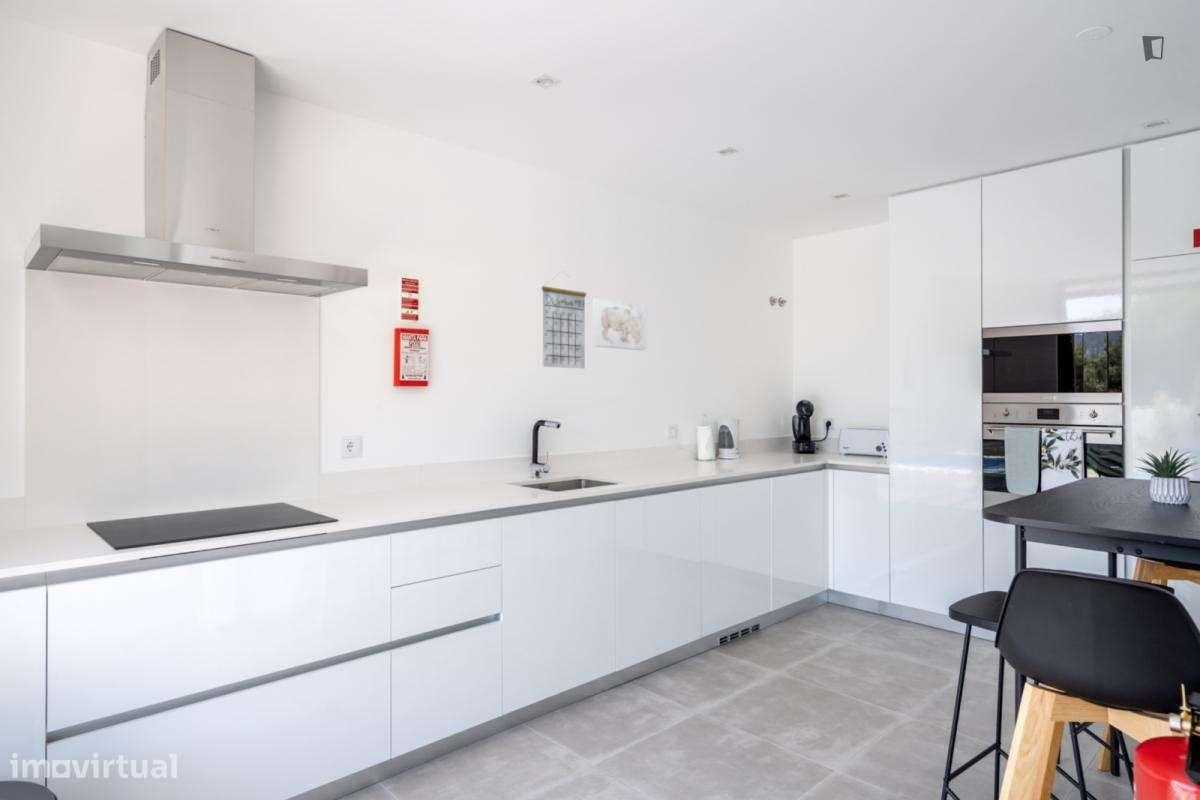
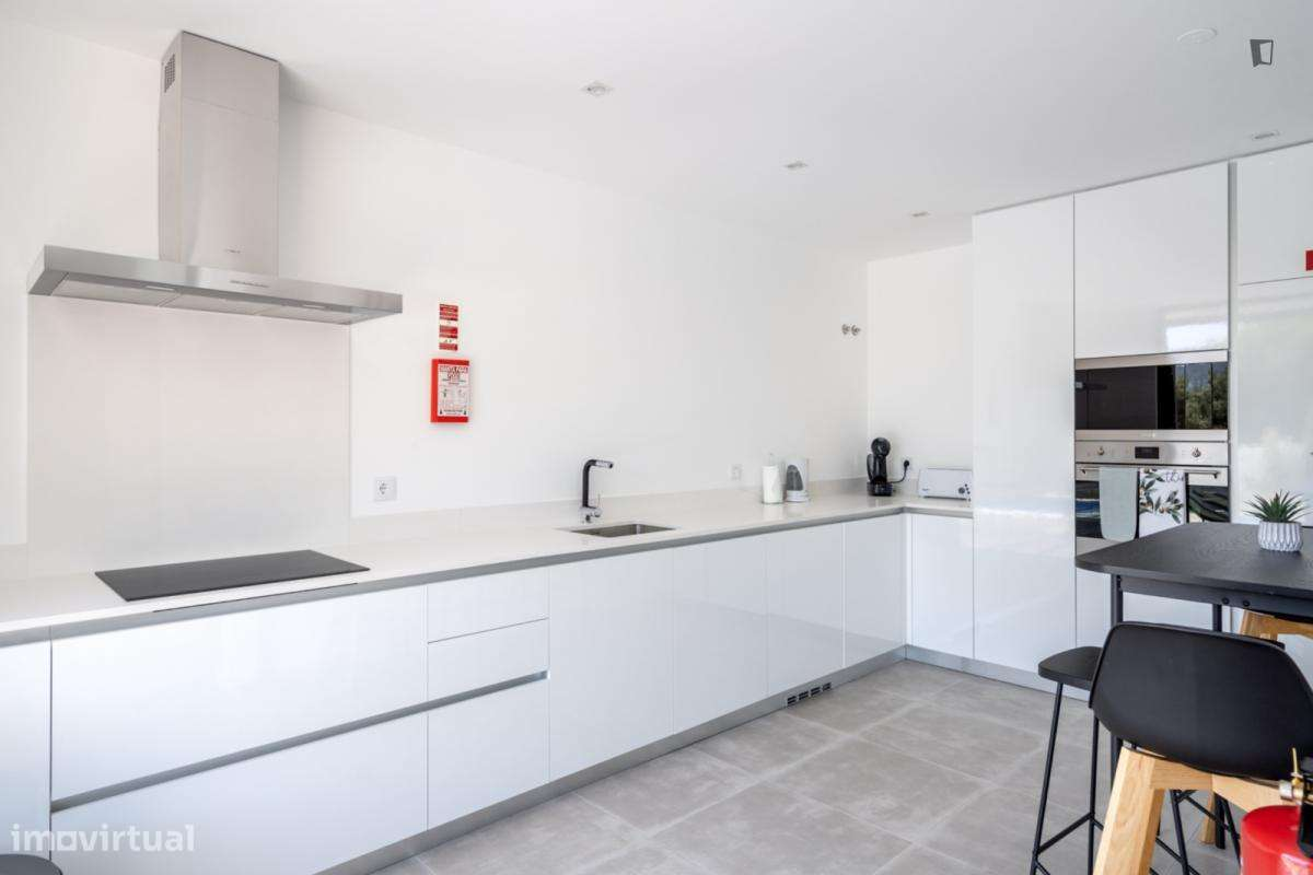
- calendar [541,270,587,370]
- wall art [592,297,647,351]
